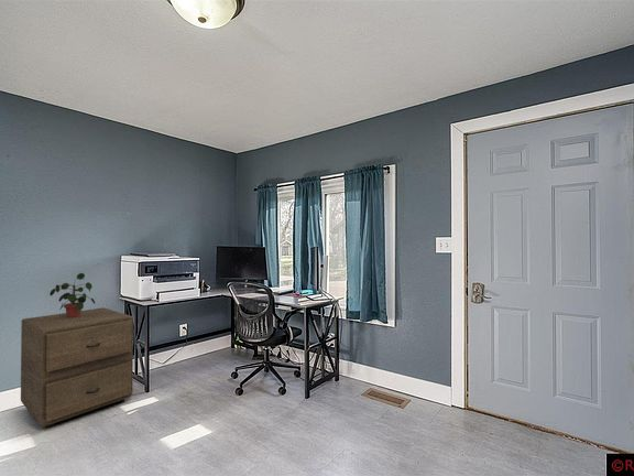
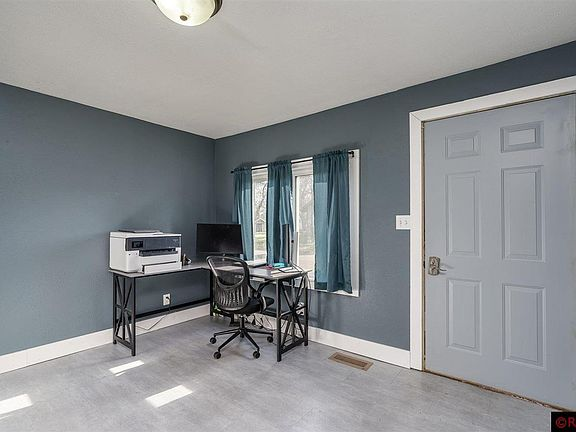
- potted plant [48,272,96,317]
- filing cabinet [20,306,134,429]
